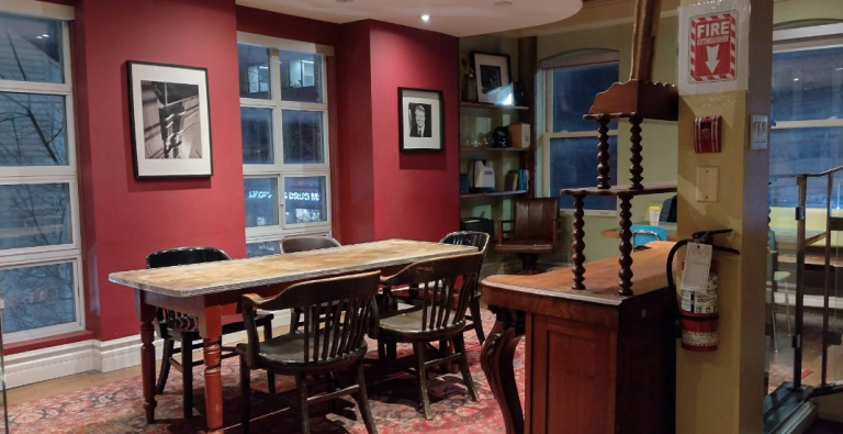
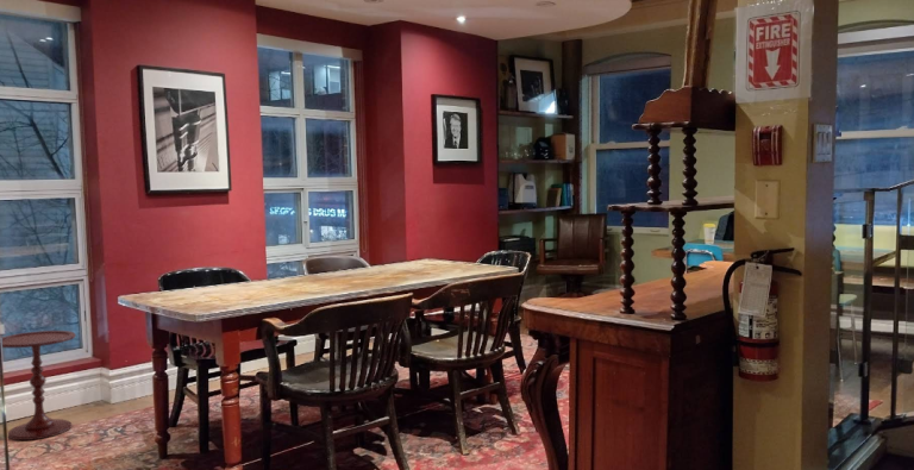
+ side table [1,330,76,441]
